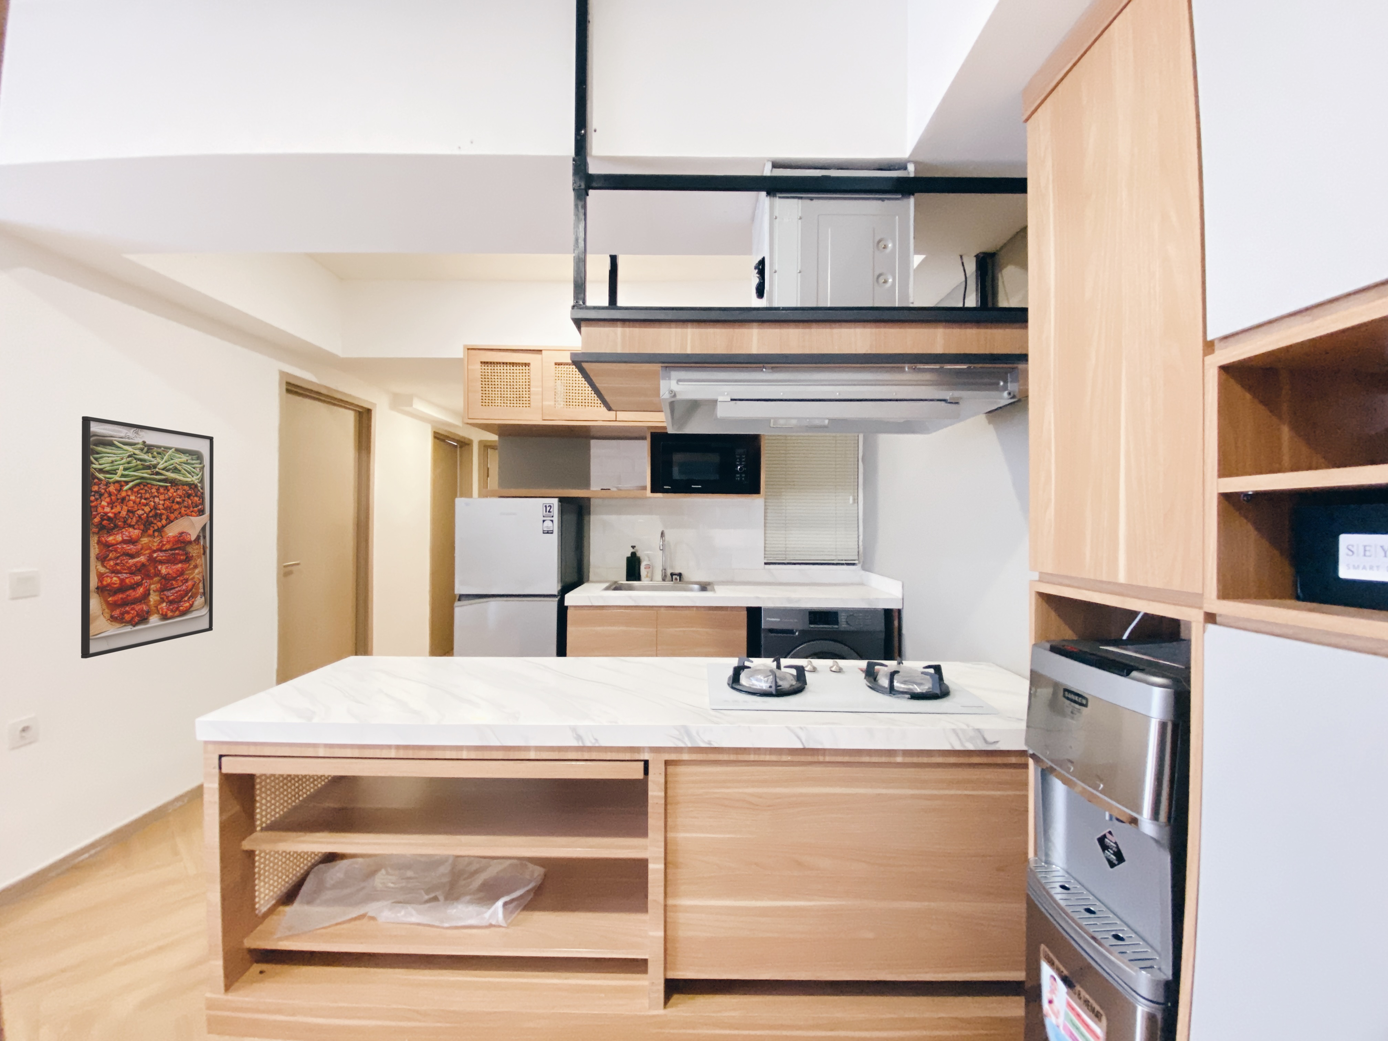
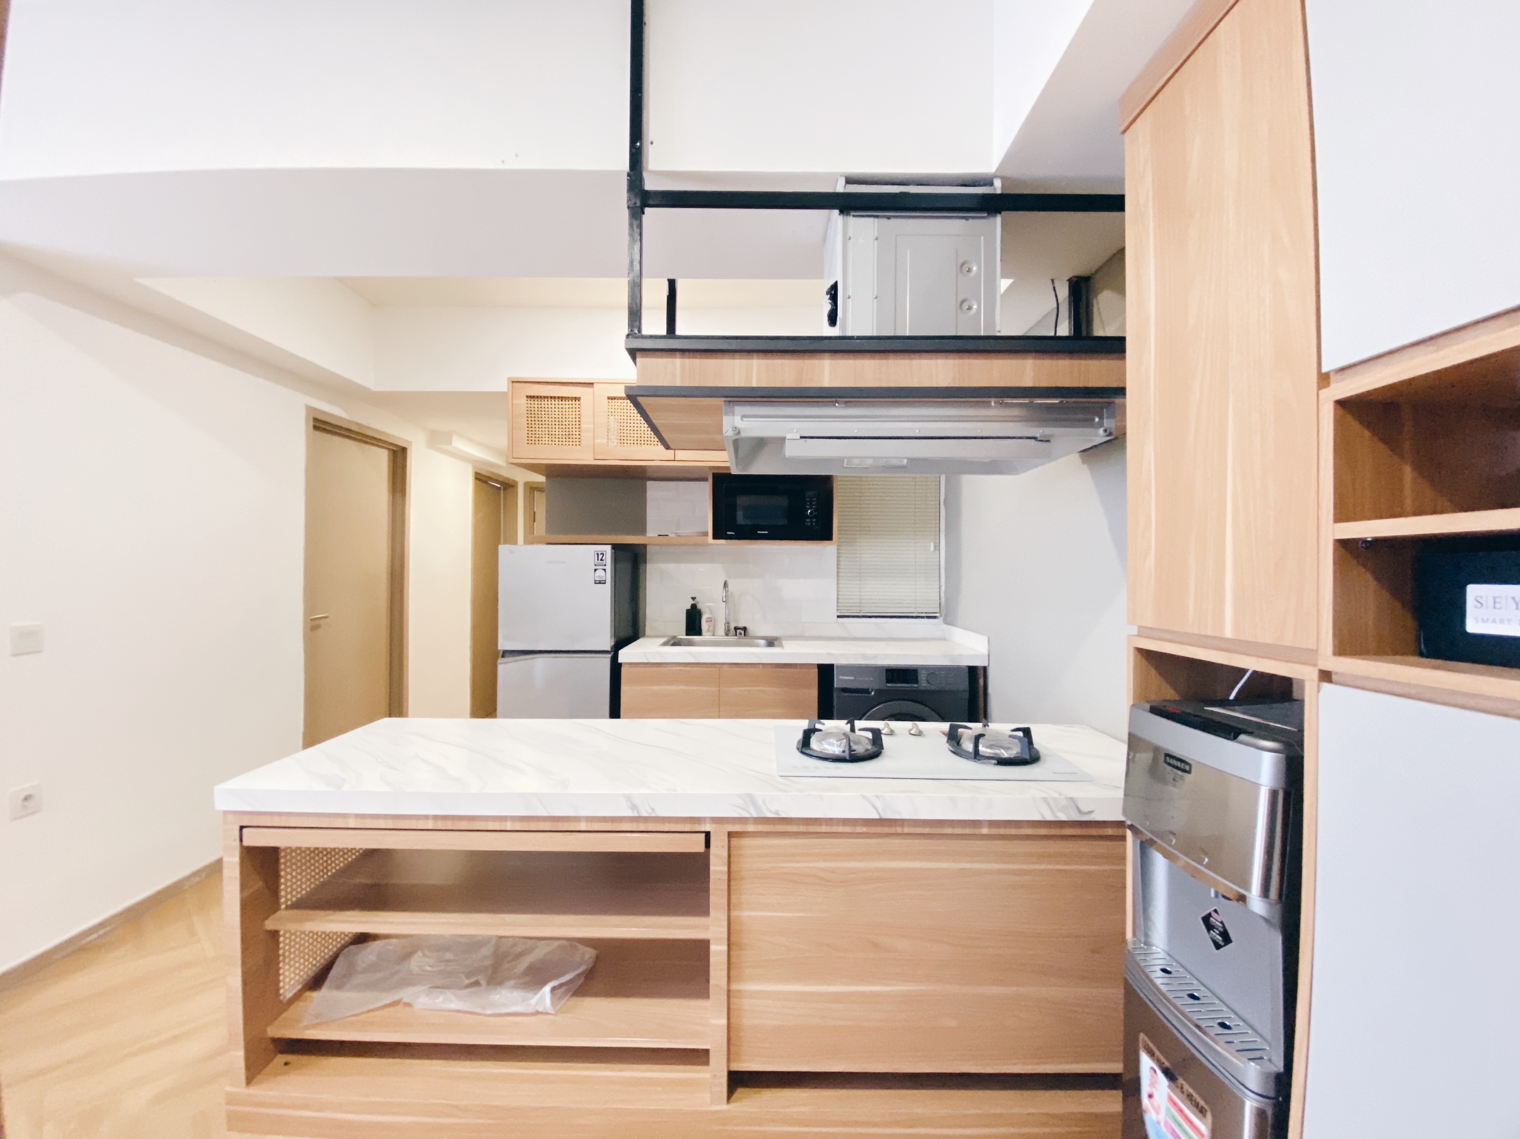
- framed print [81,416,214,659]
